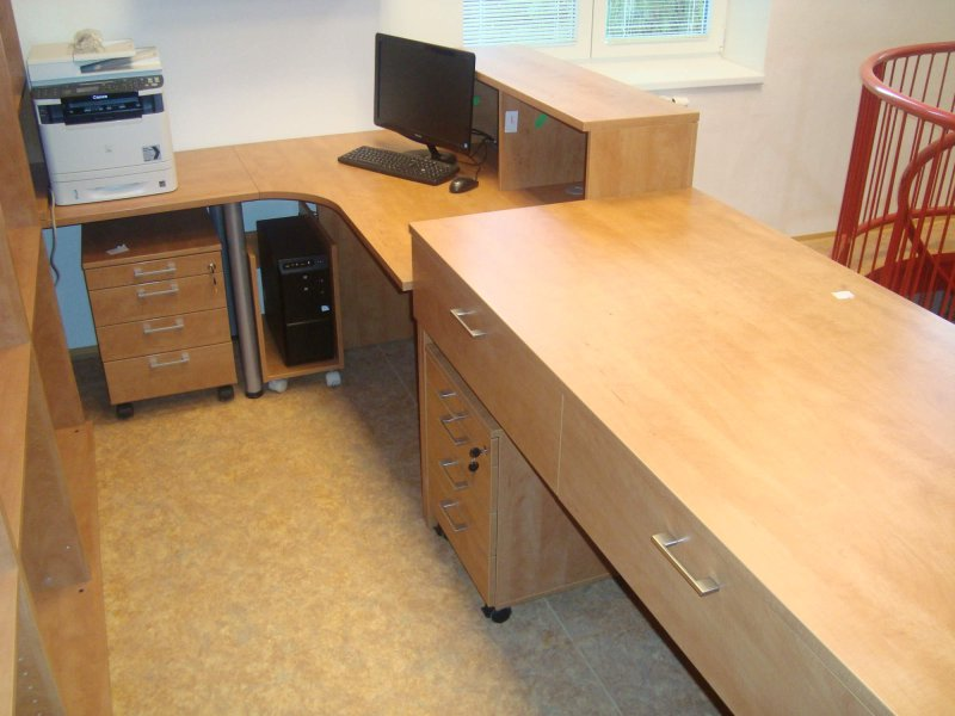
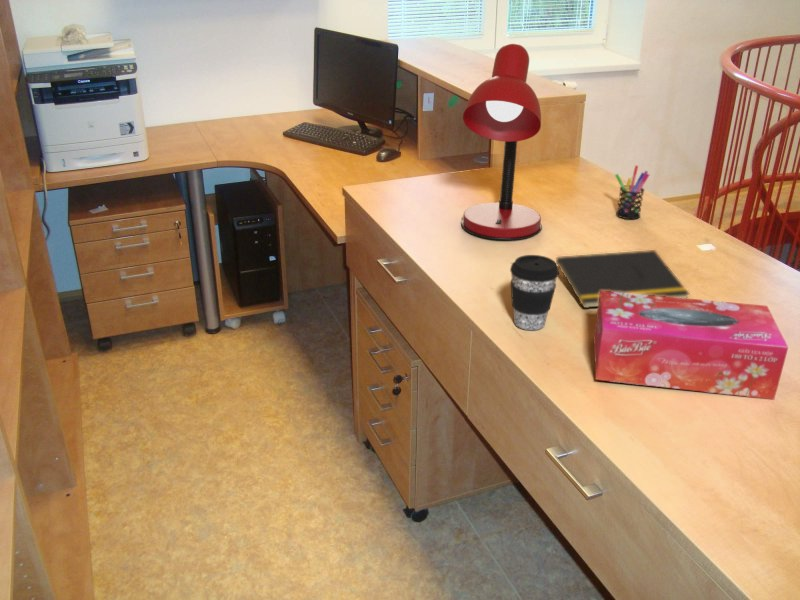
+ desk lamp [460,42,543,241]
+ pen holder [614,164,650,220]
+ coffee cup [509,254,560,331]
+ tissue box [593,291,789,401]
+ notepad [555,249,691,309]
